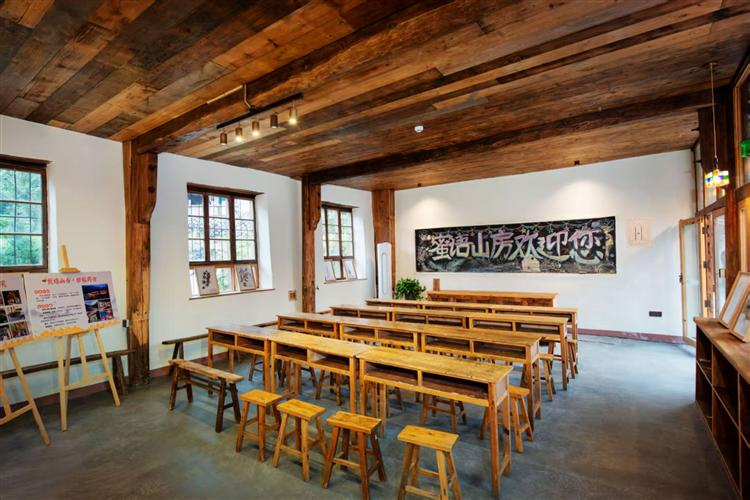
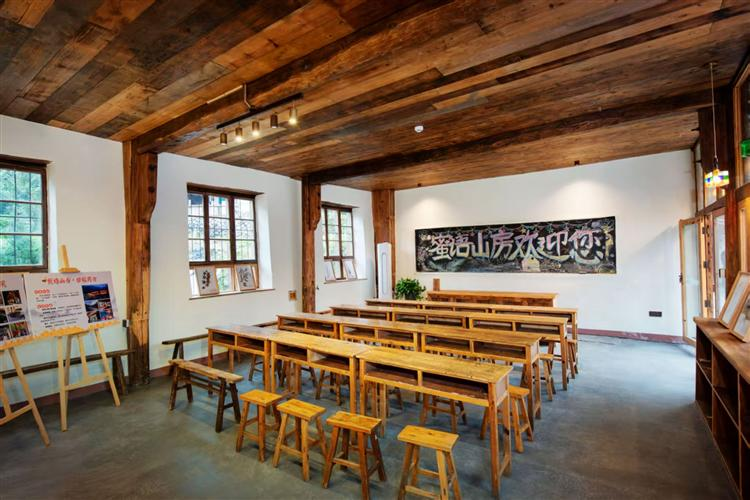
- wall art [625,216,652,248]
